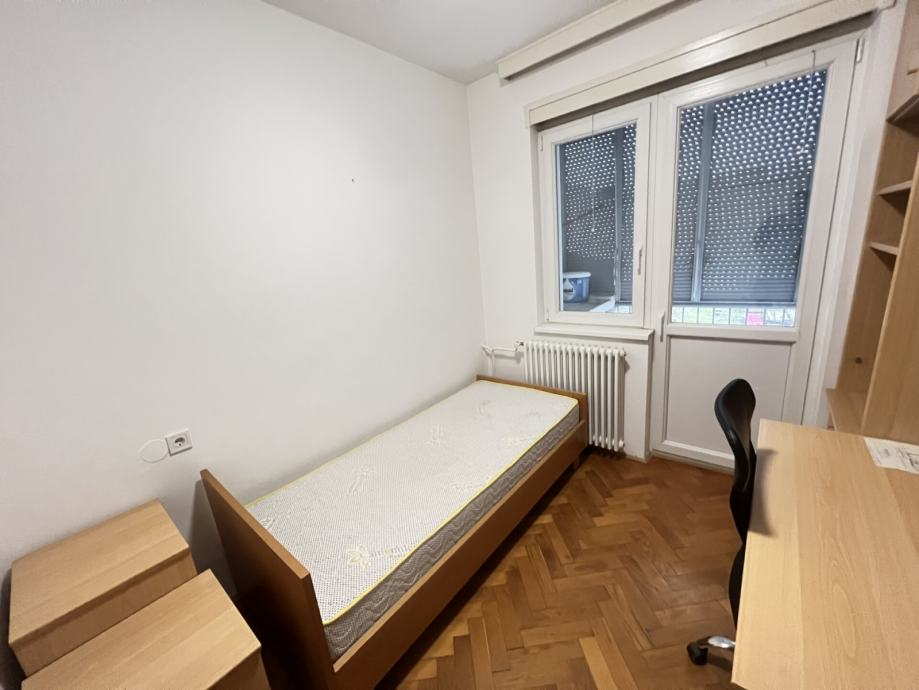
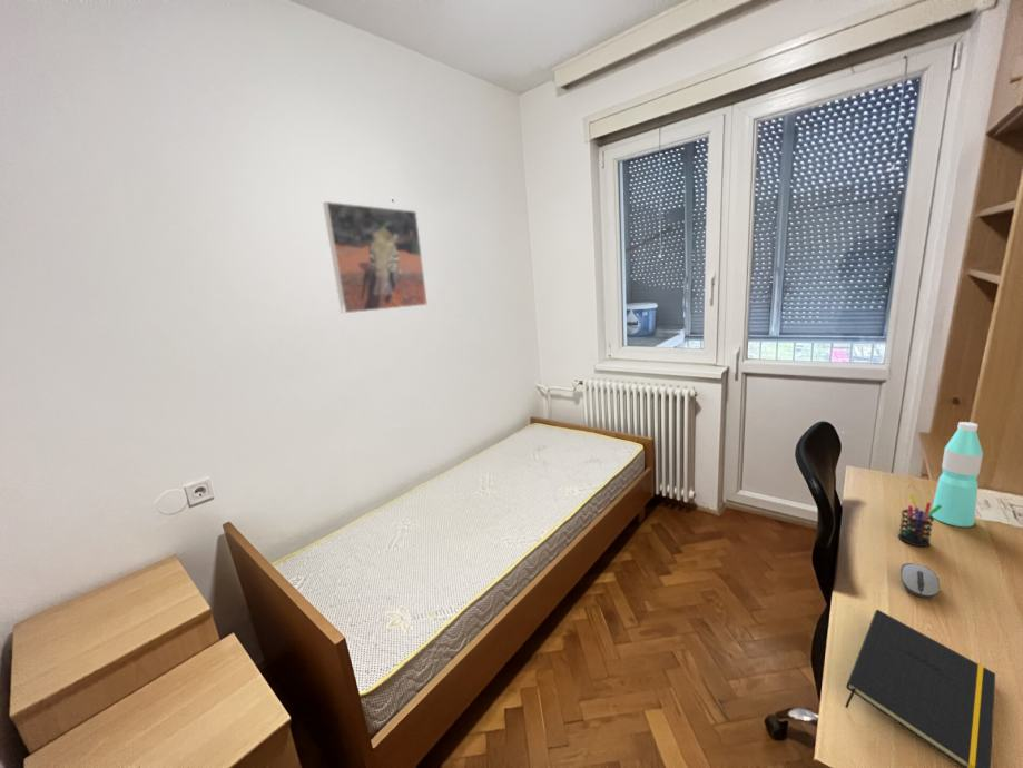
+ pen holder [897,493,942,548]
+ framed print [322,200,429,315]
+ computer mouse [899,562,941,599]
+ notepad [844,609,996,768]
+ water bottle [931,421,984,528]
